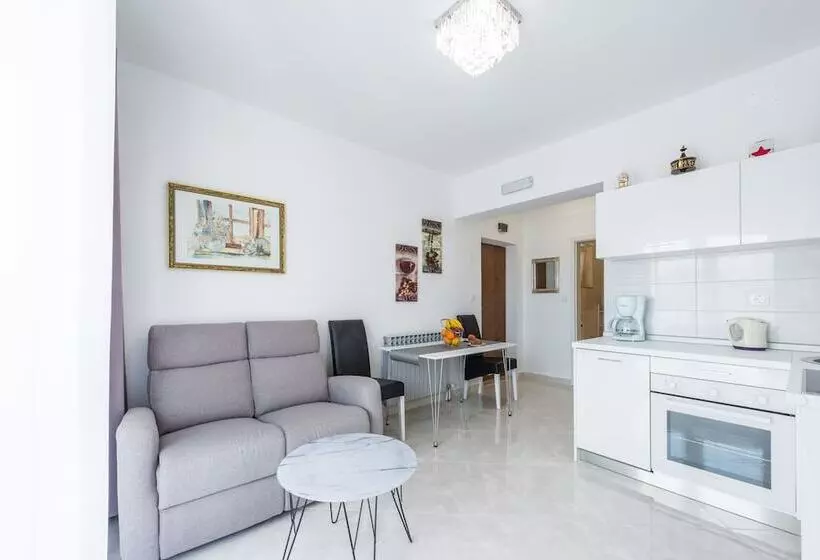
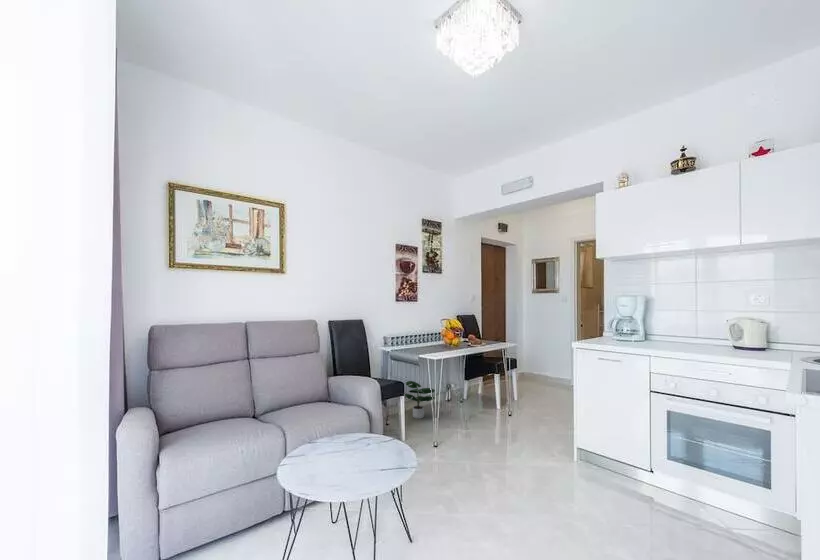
+ potted plant [404,380,436,420]
